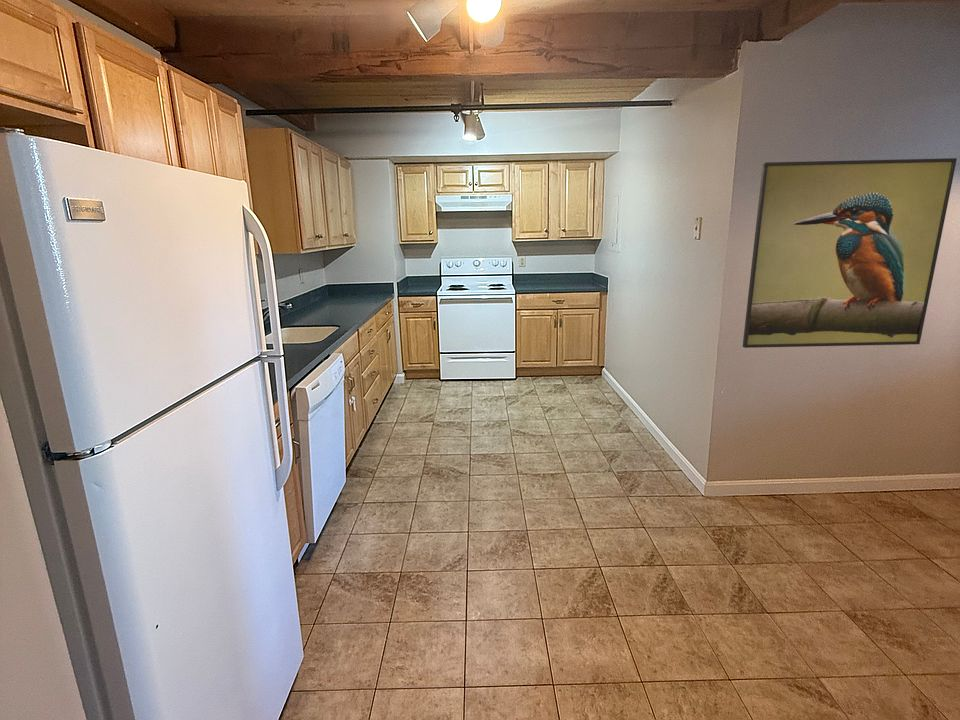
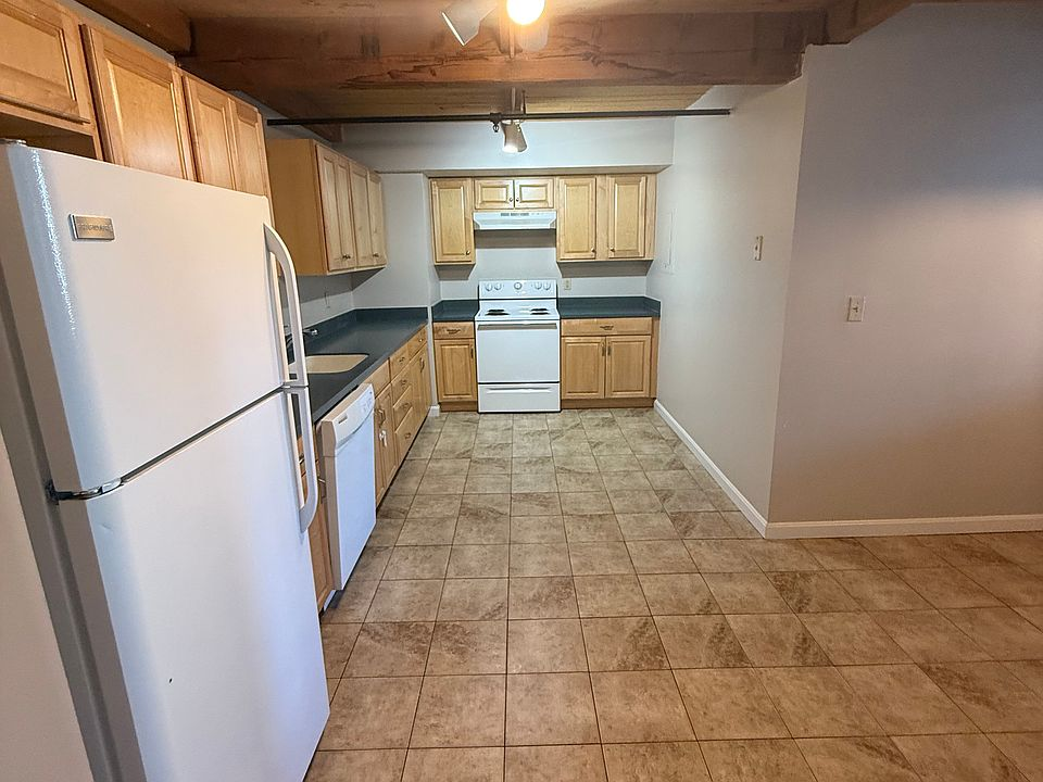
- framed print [742,157,958,349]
